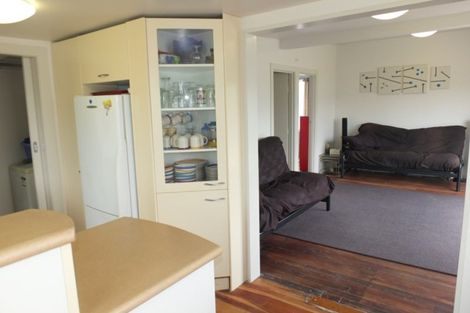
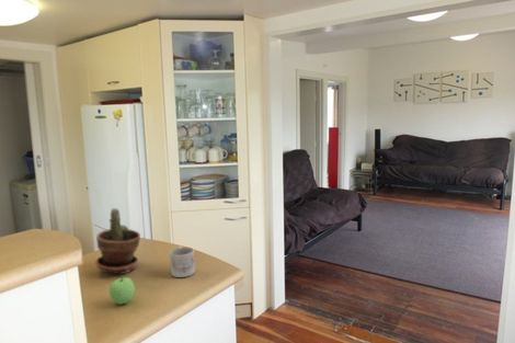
+ apple [108,276,136,306]
+ potted plant [94,207,141,275]
+ mug [169,245,196,278]
